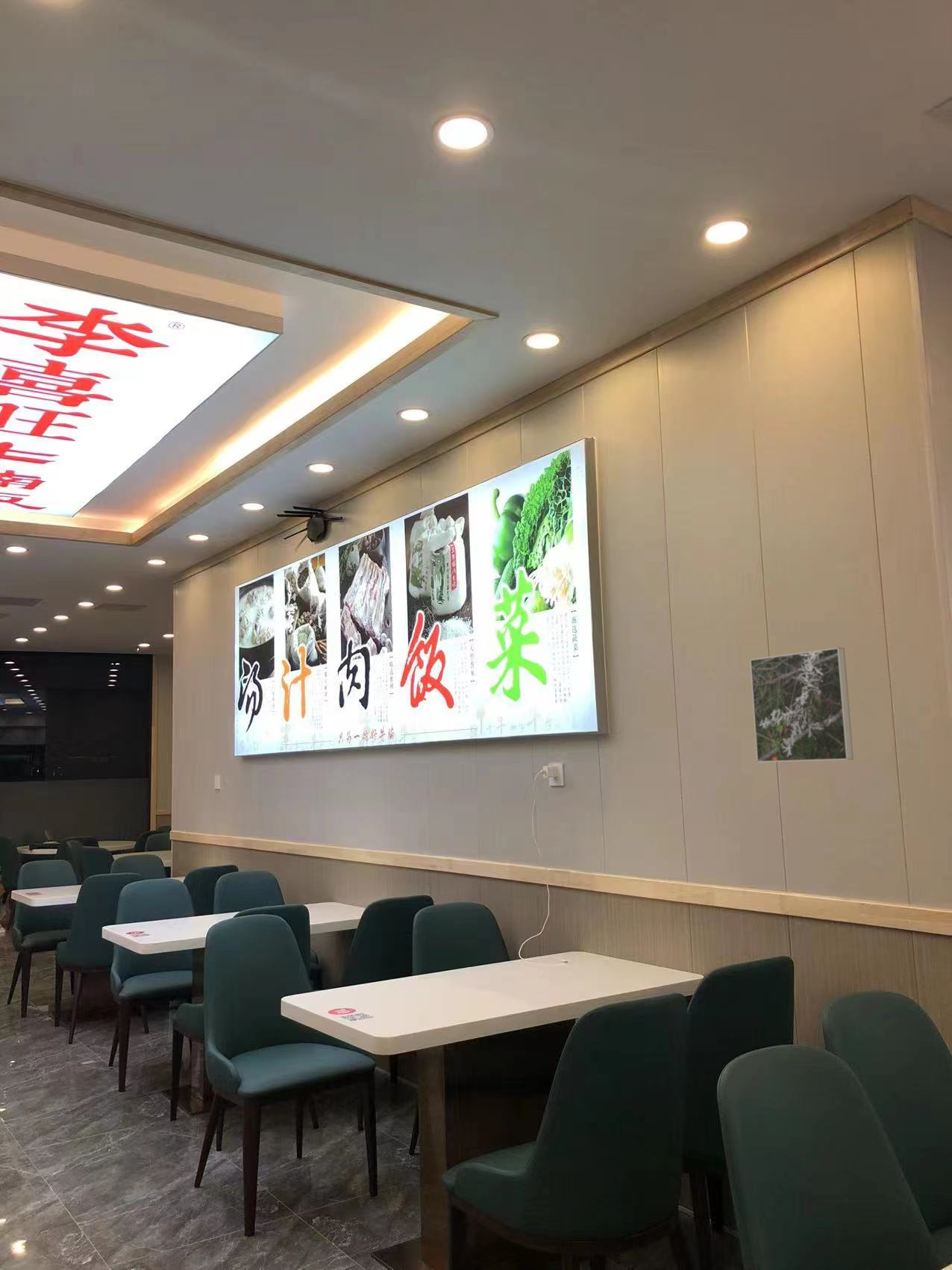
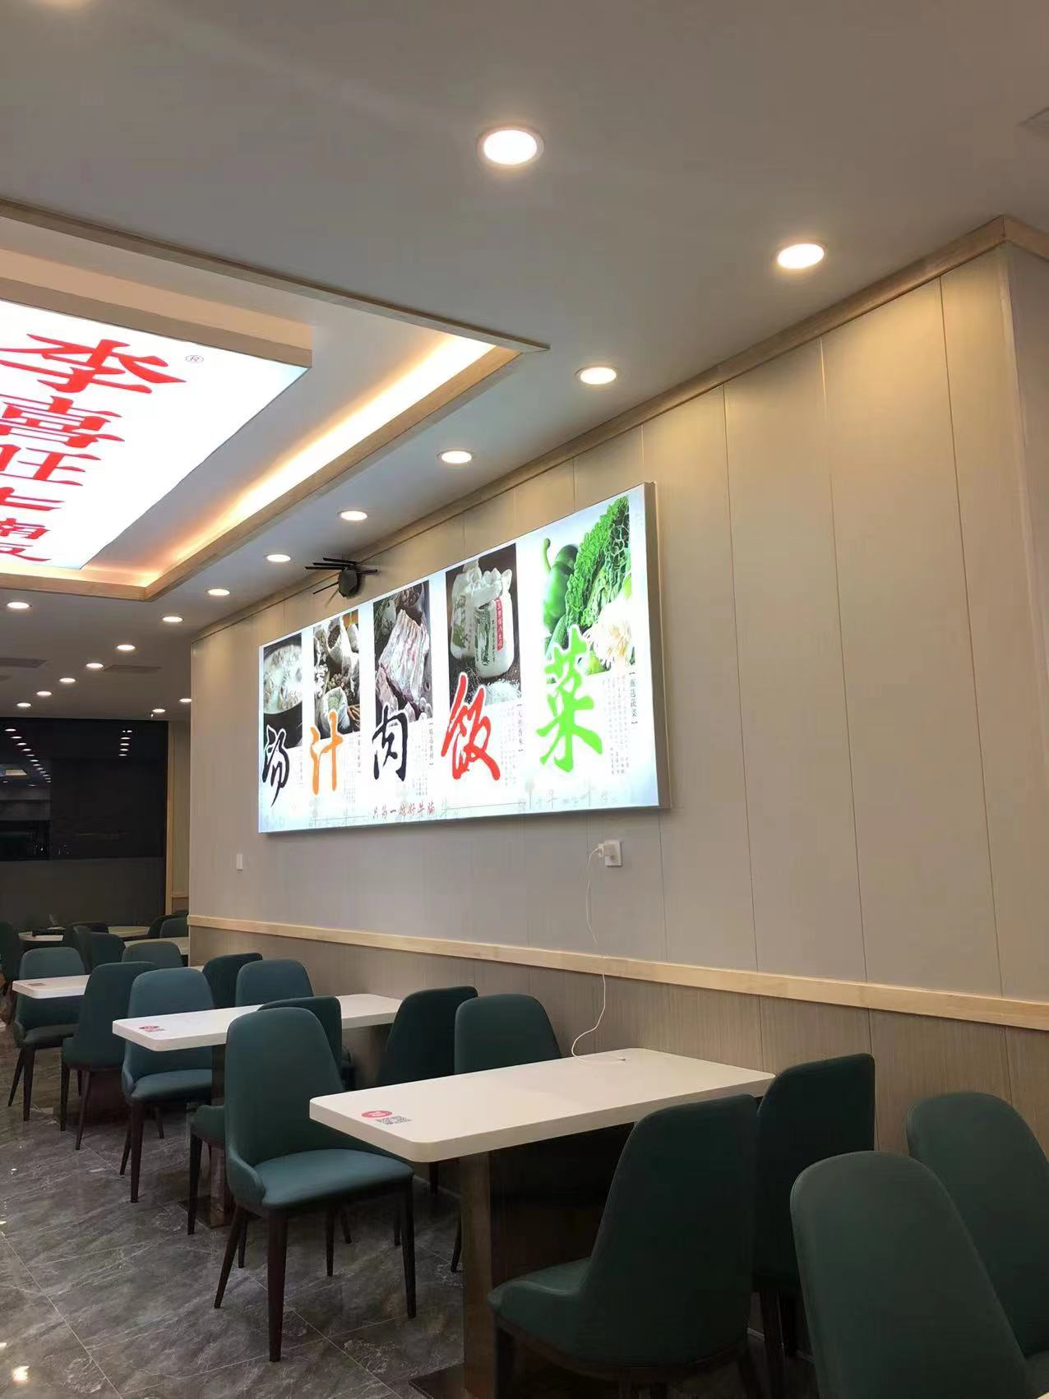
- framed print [749,647,854,763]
